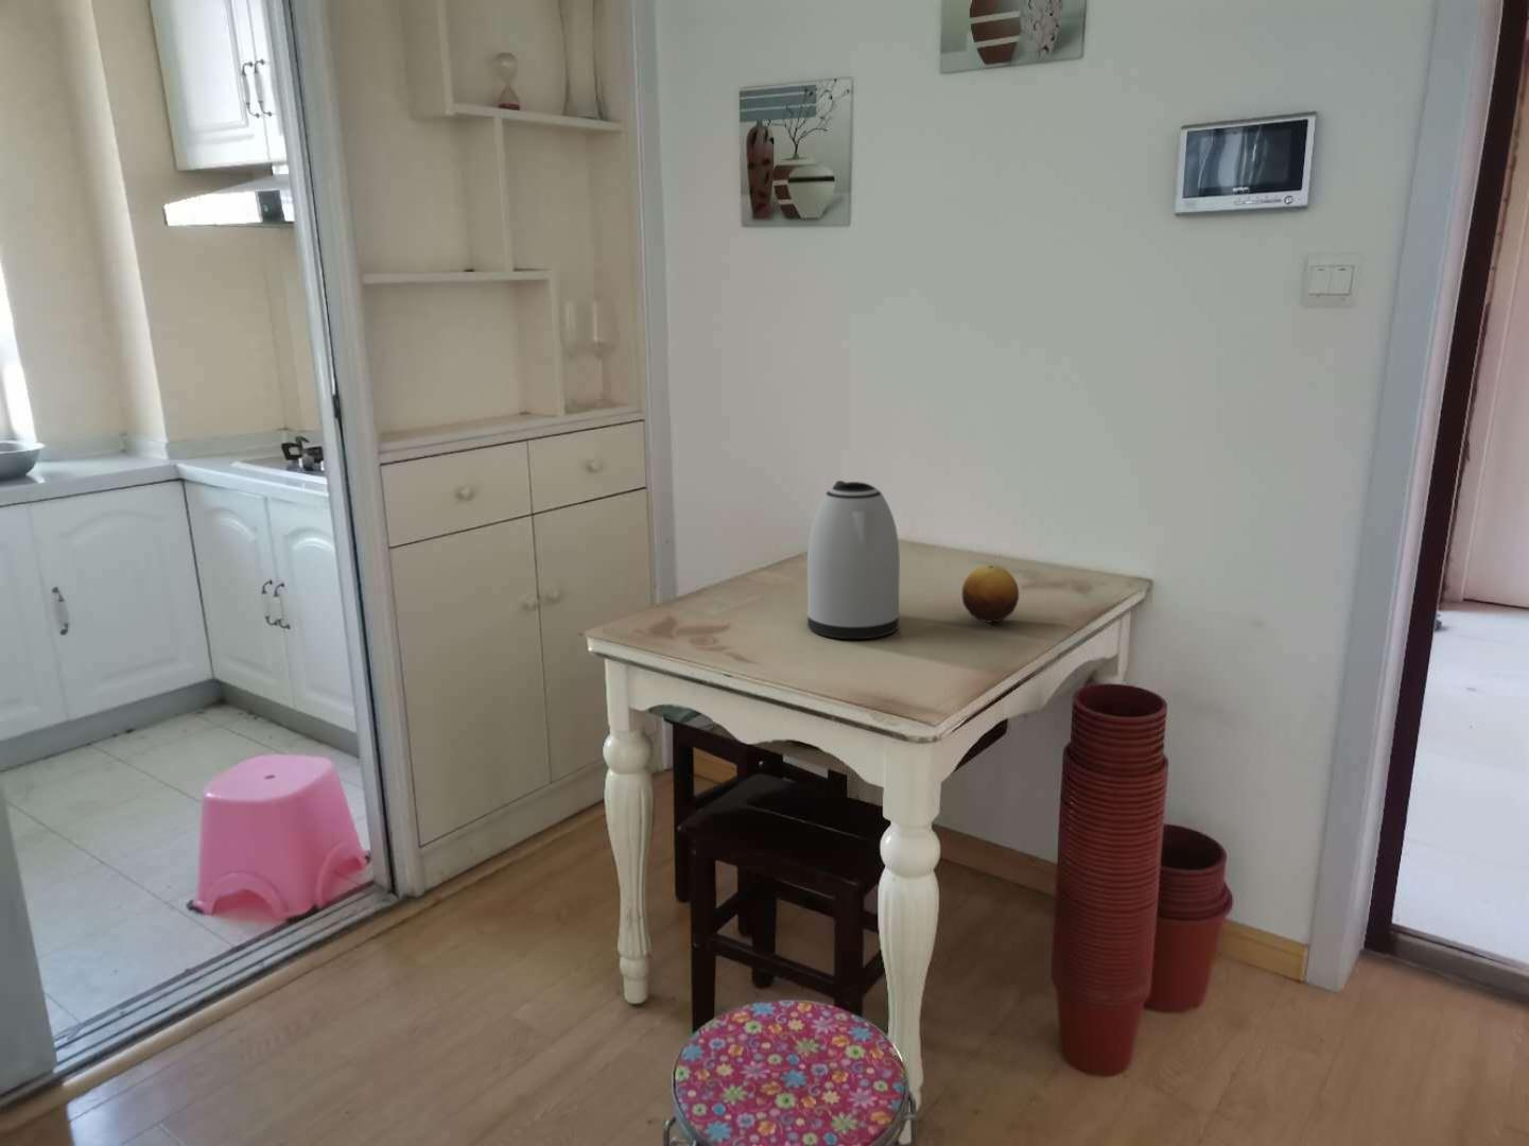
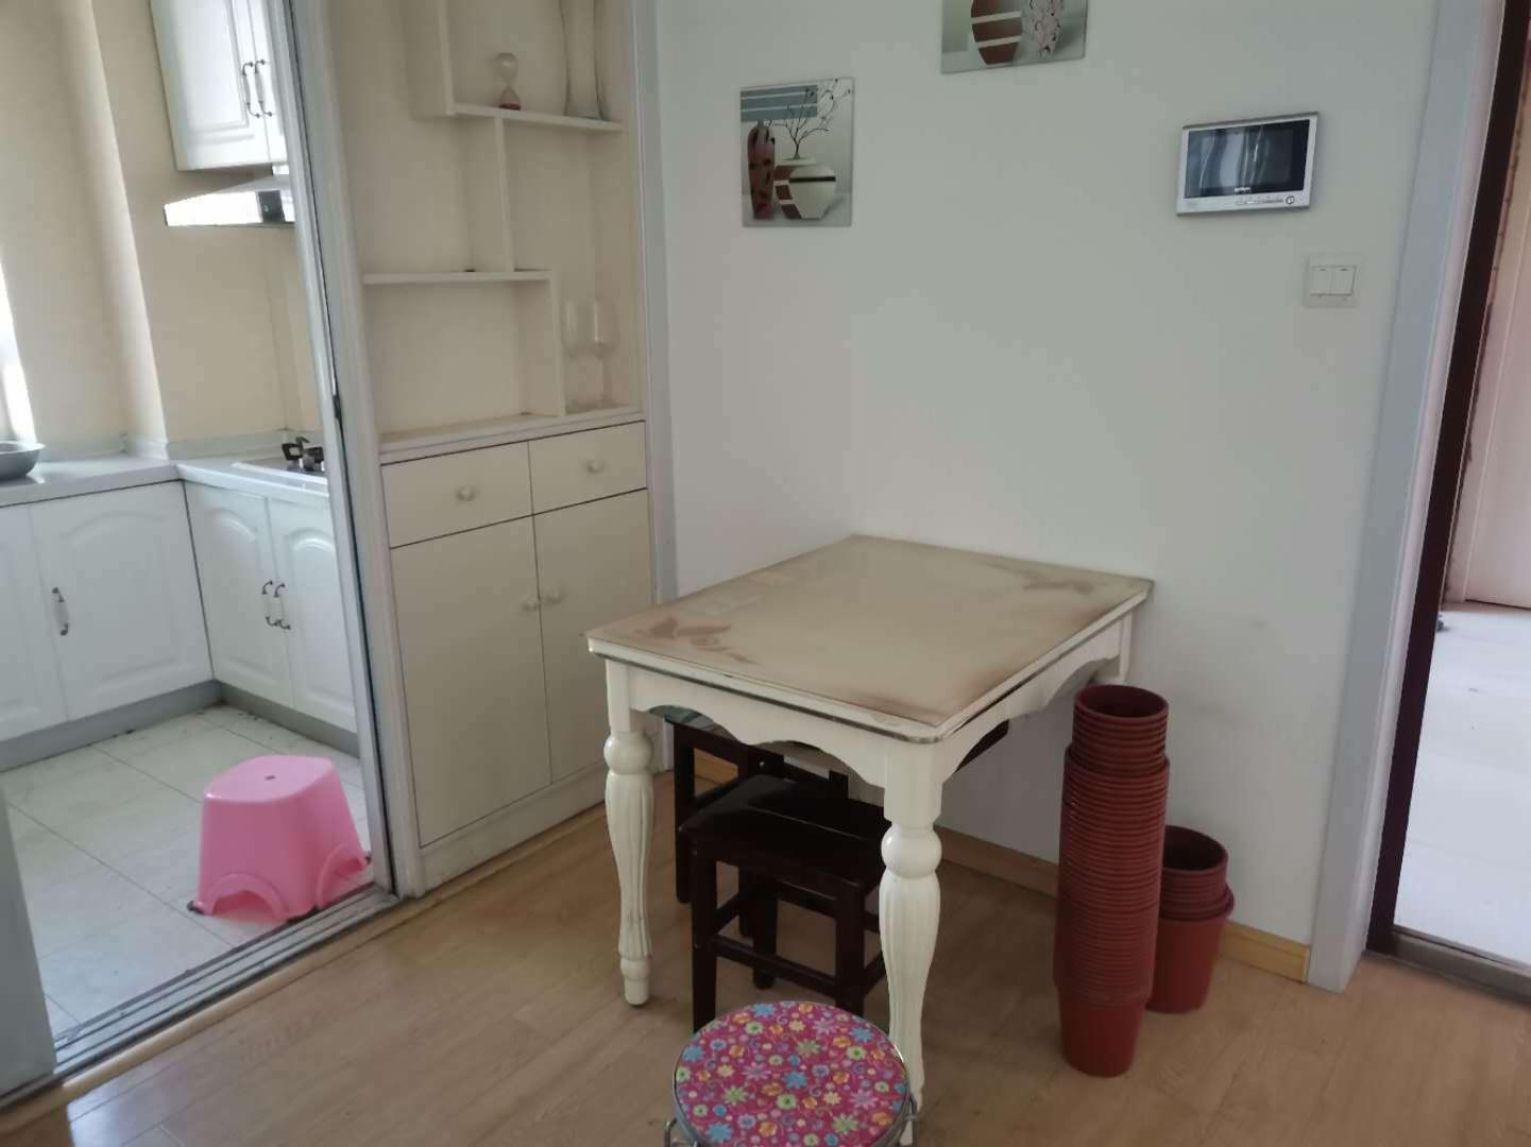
- fruit [961,565,1020,622]
- kettle [805,479,901,640]
